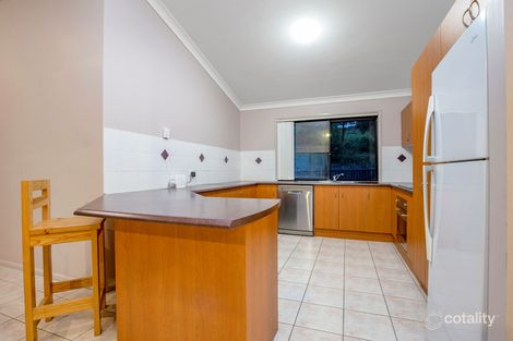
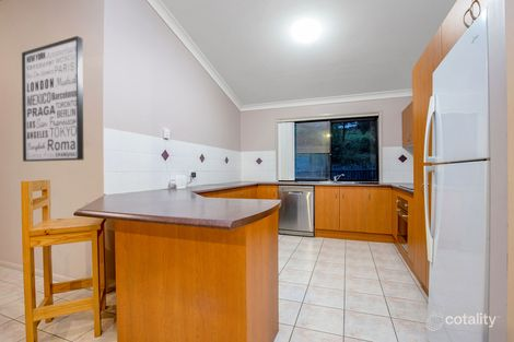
+ wall art [21,35,84,163]
